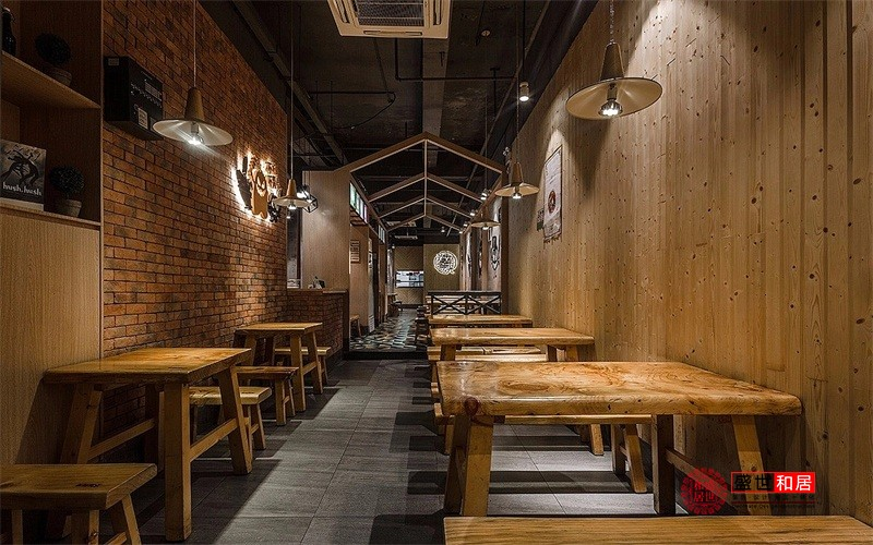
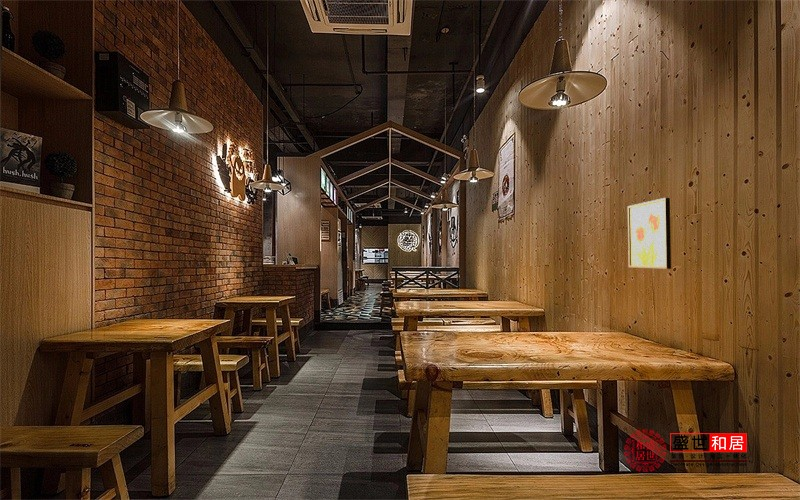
+ wall art [627,197,672,270]
